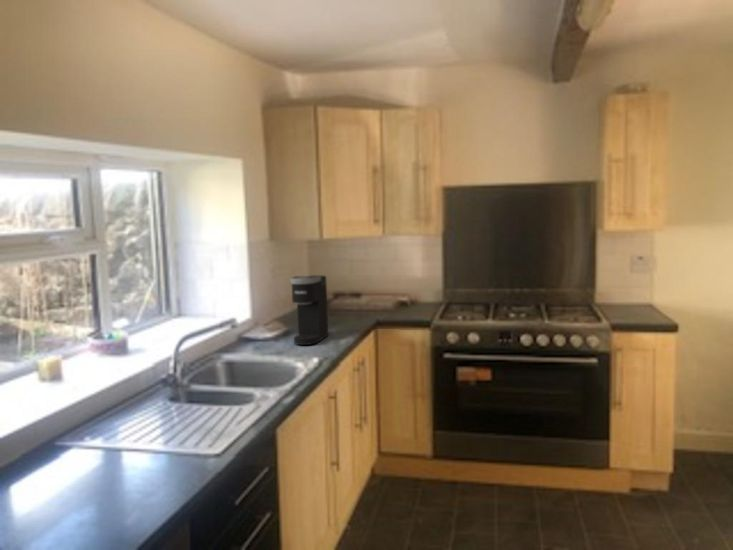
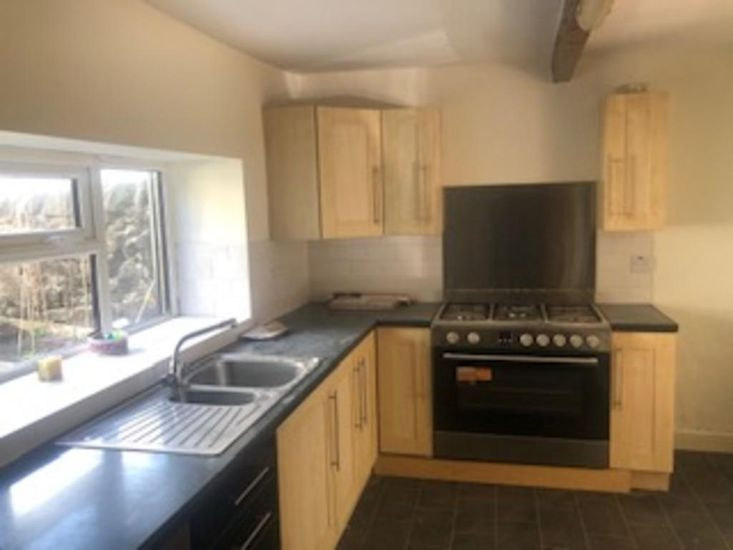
- coffee maker [289,274,329,346]
